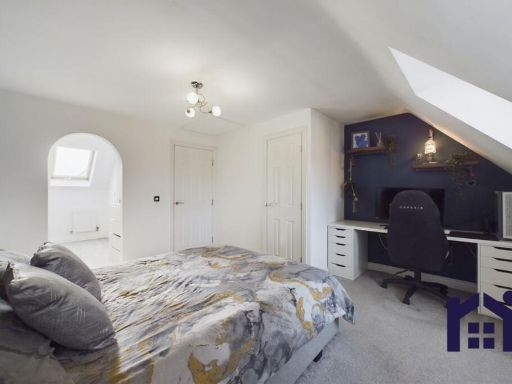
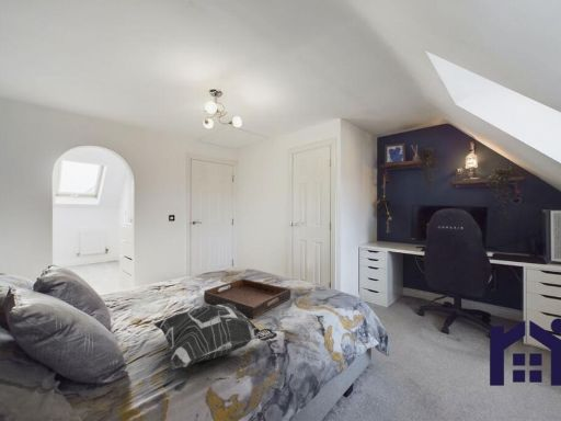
+ decorative pillow [153,304,278,371]
+ serving tray [203,277,291,320]
